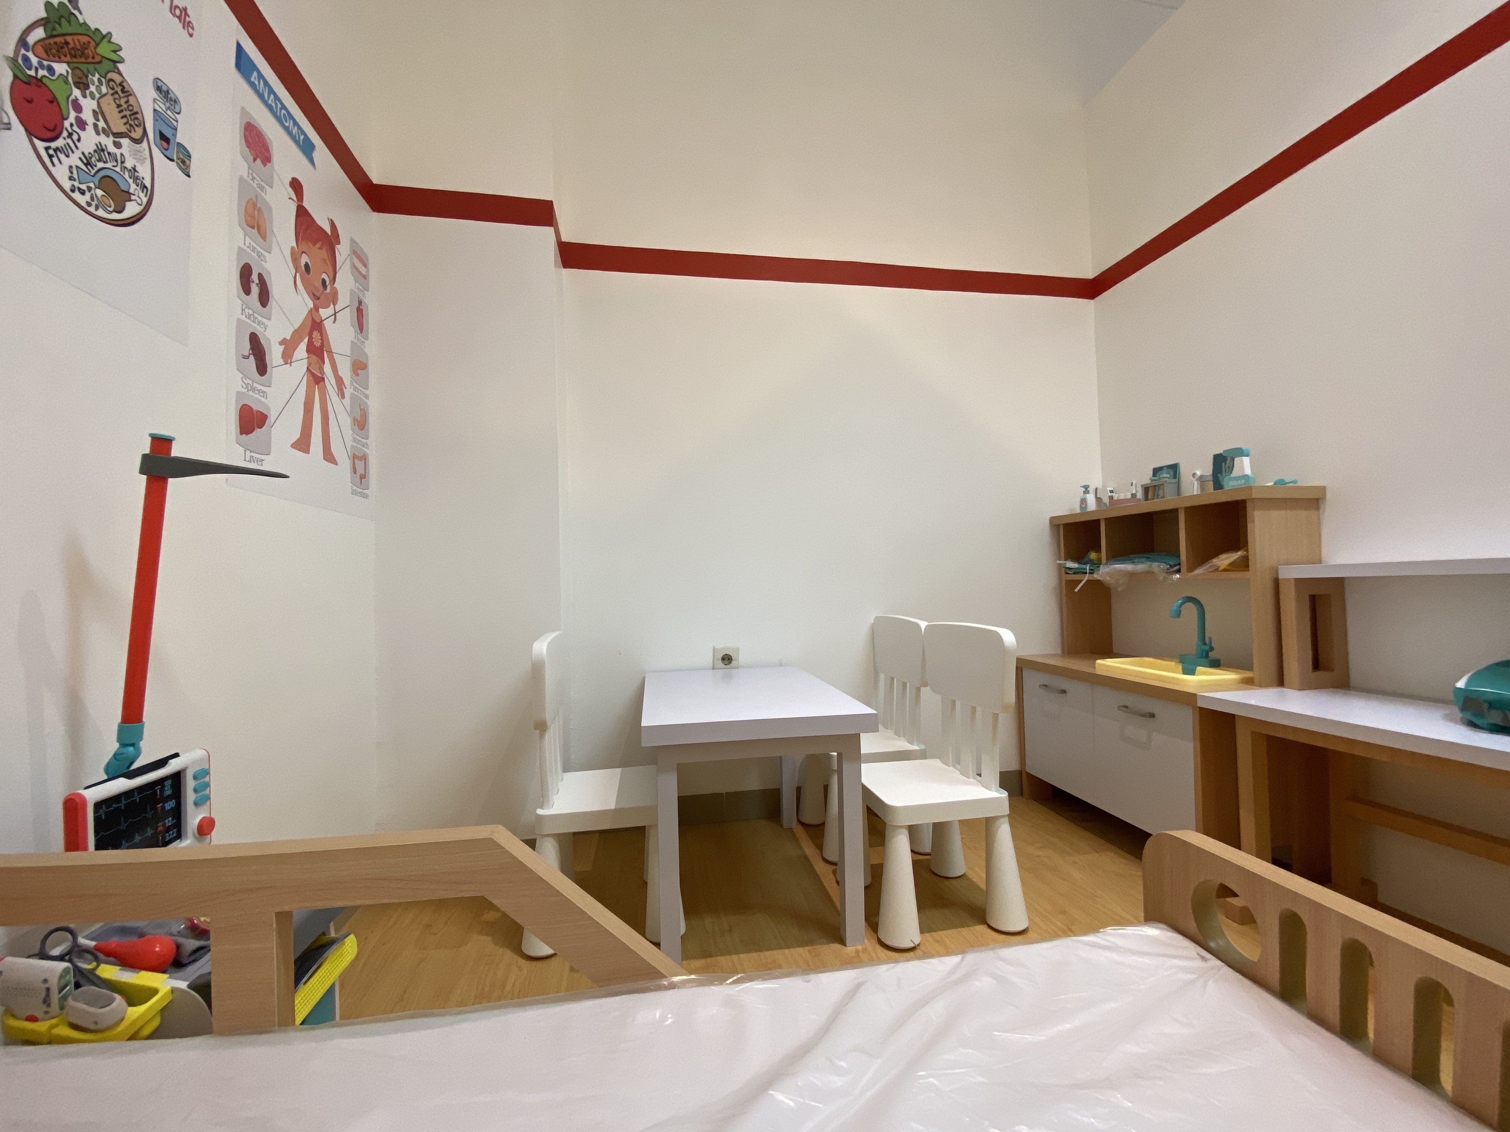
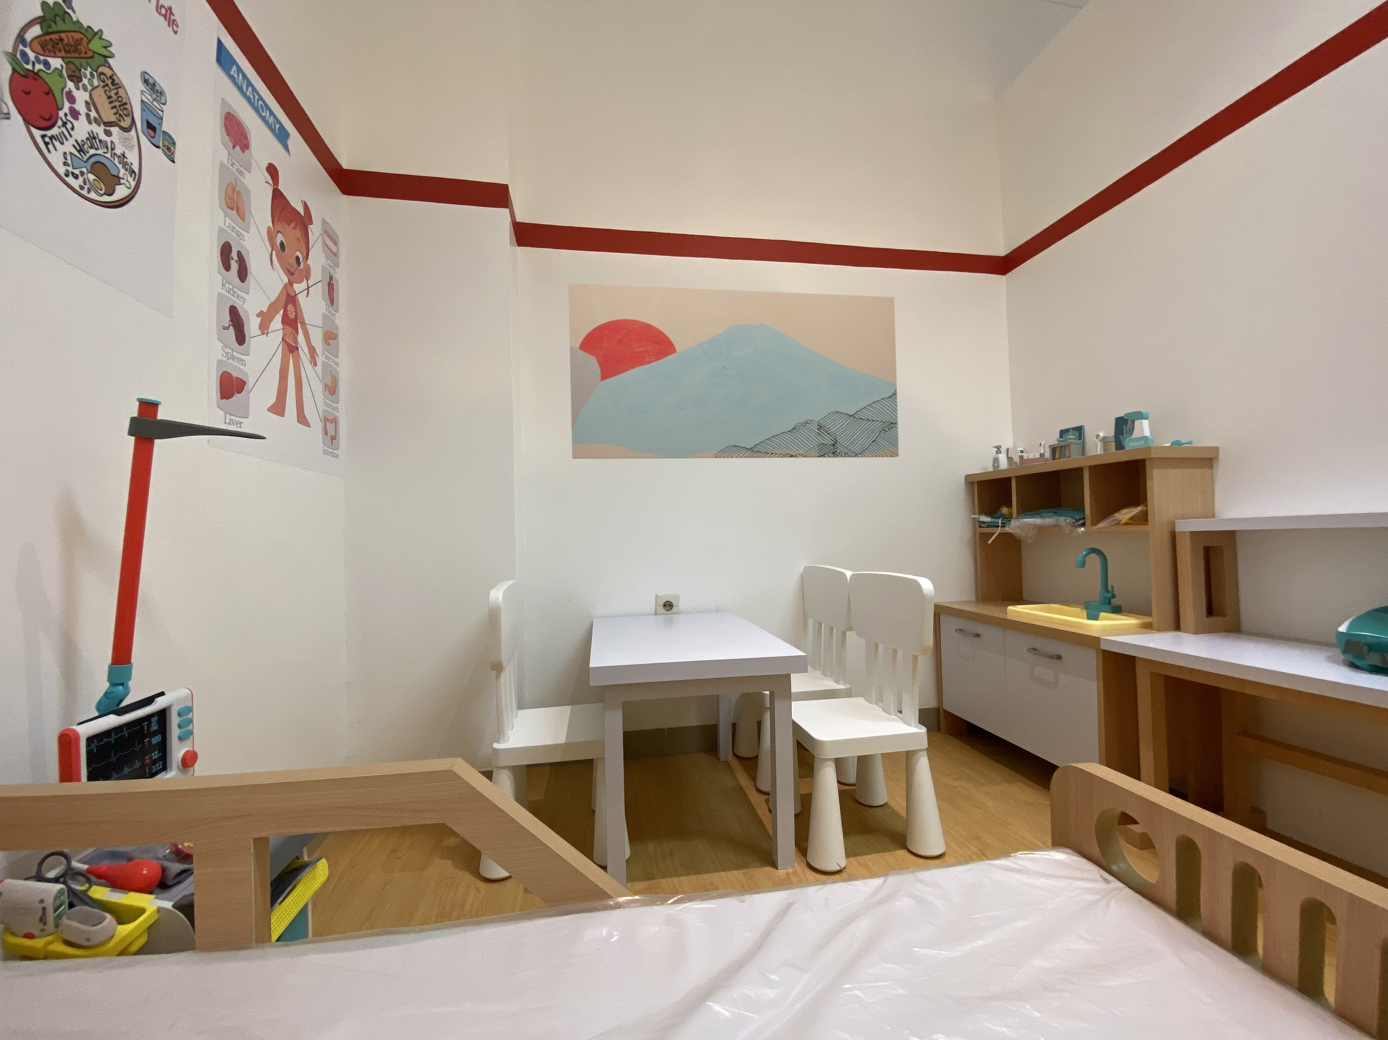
+ wall art [568,282,899,459]
